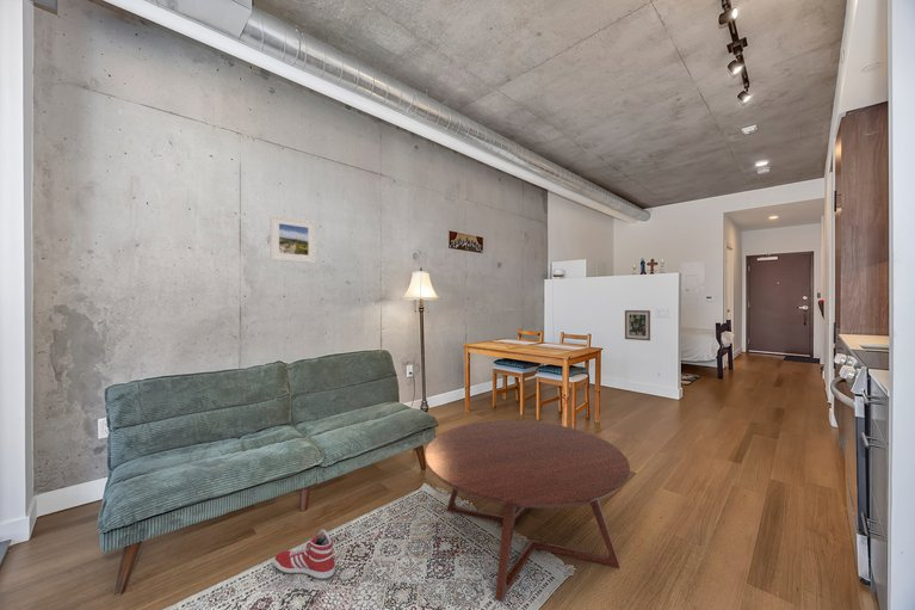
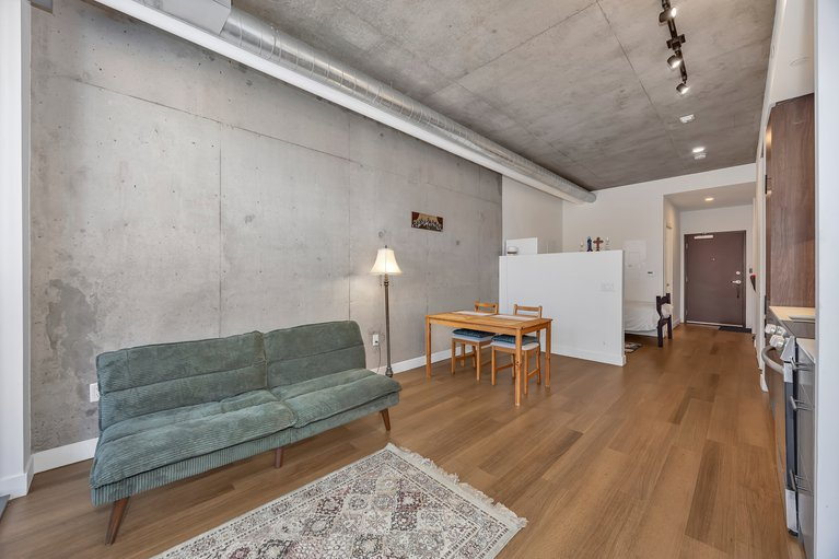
- sneaker [272,529,336,580]
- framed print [268,214,317,265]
- coffee table [424,419,631,603]
- wall art [624,309,651,341]
